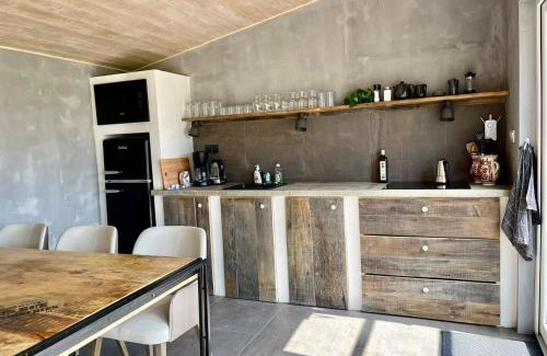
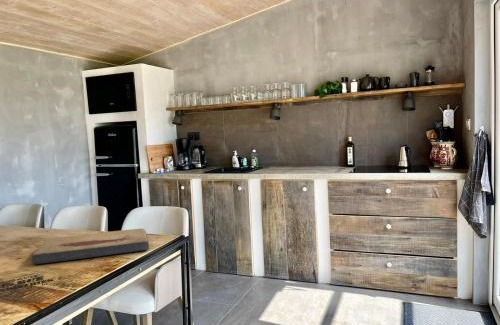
+ fish fossil [31,228,150,265]
